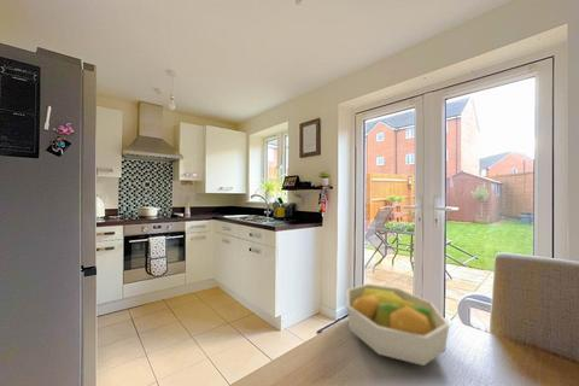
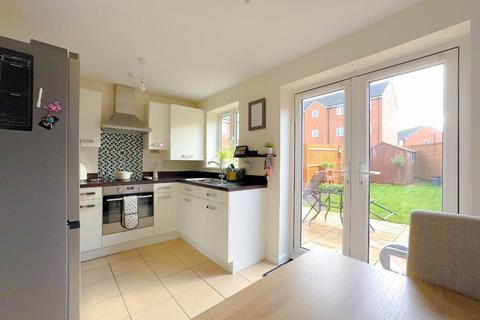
- fruit bowl [346,282,451,367]
